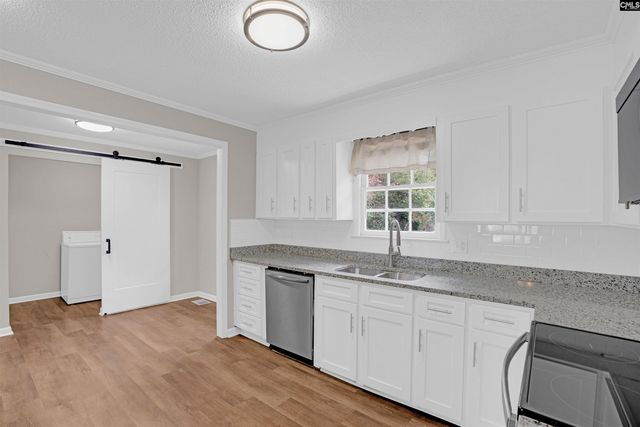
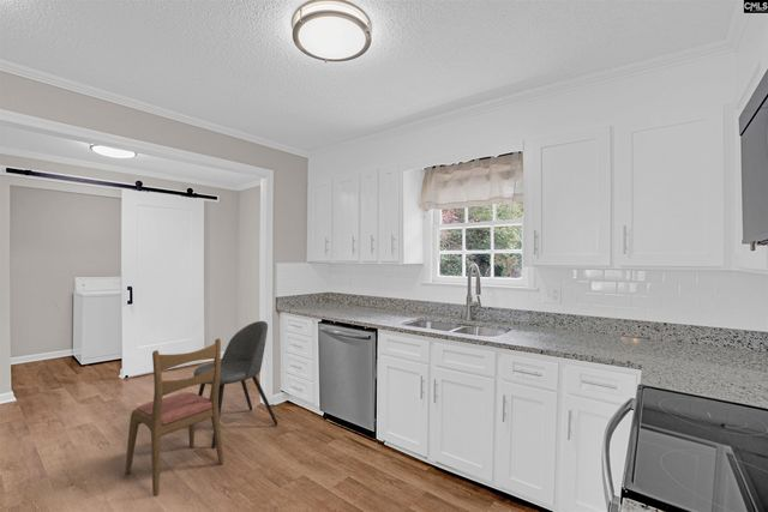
+ dining chair [124,337,224,498]
+ dining chair [193,320,278,450]
